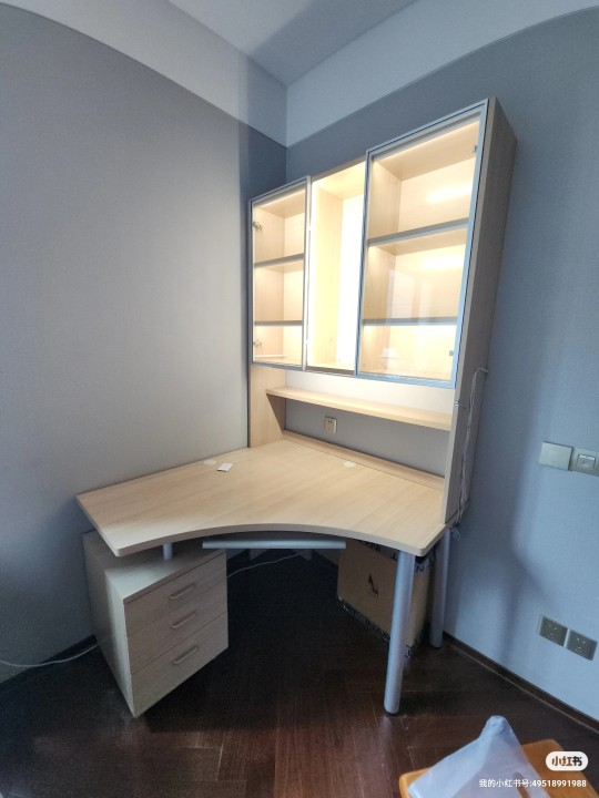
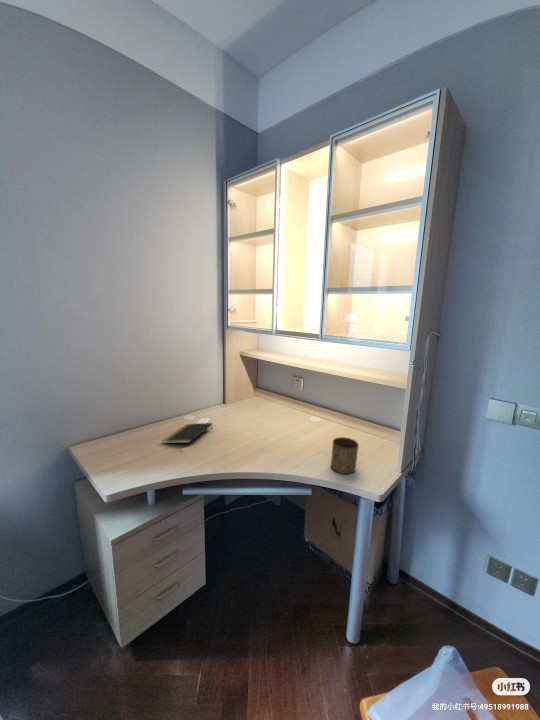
+ notepad [161,422,213,444]
+ cup [330,436,360,475]
